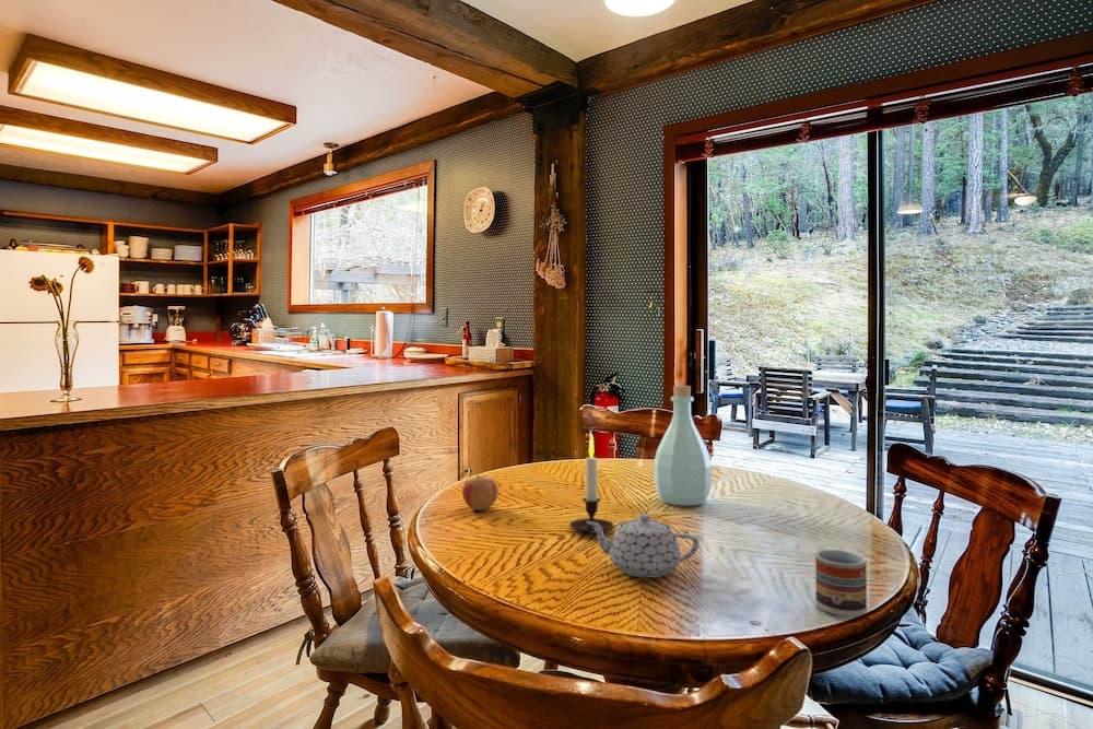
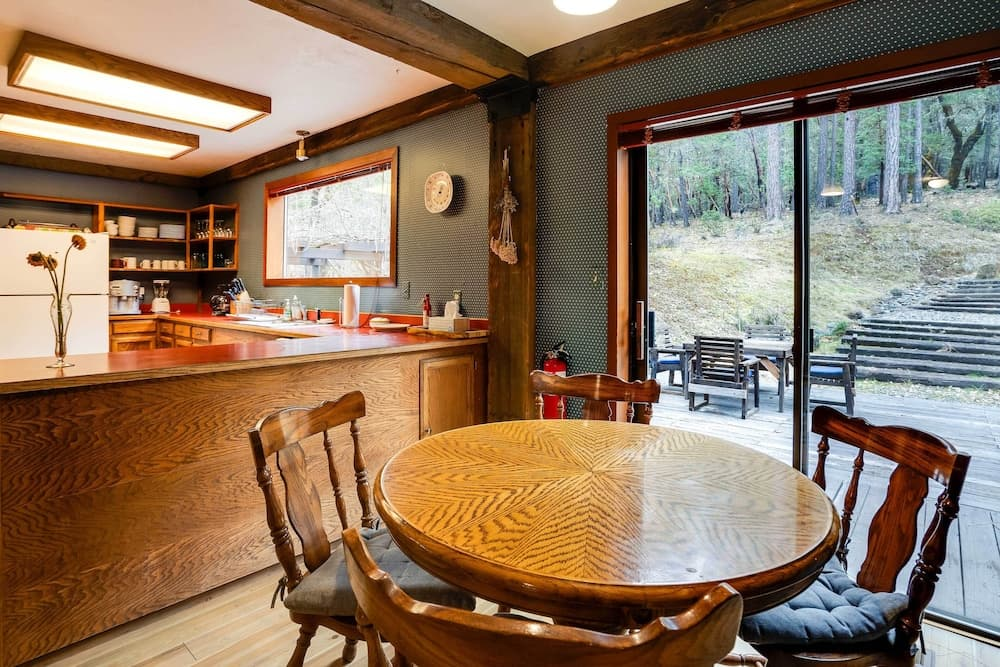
- cup [814,549,868,618]
- fruit [461,472,500,512]
- candle [568,434,615,533]
- teapot [586,513,700,578]
- bottle [653,385,713,506]
